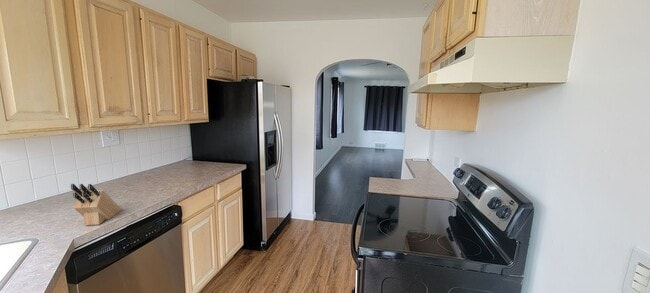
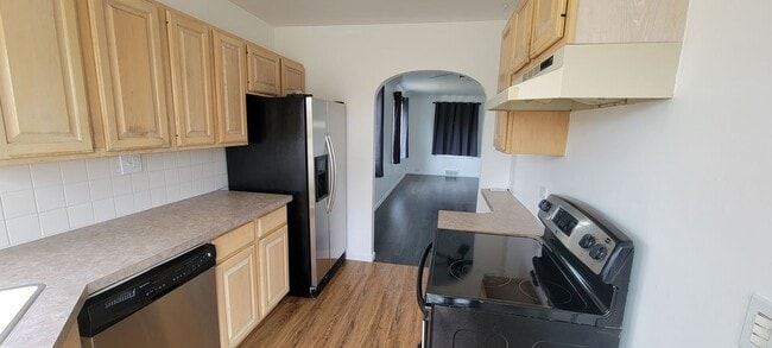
- knife block [70,183,122,226]
